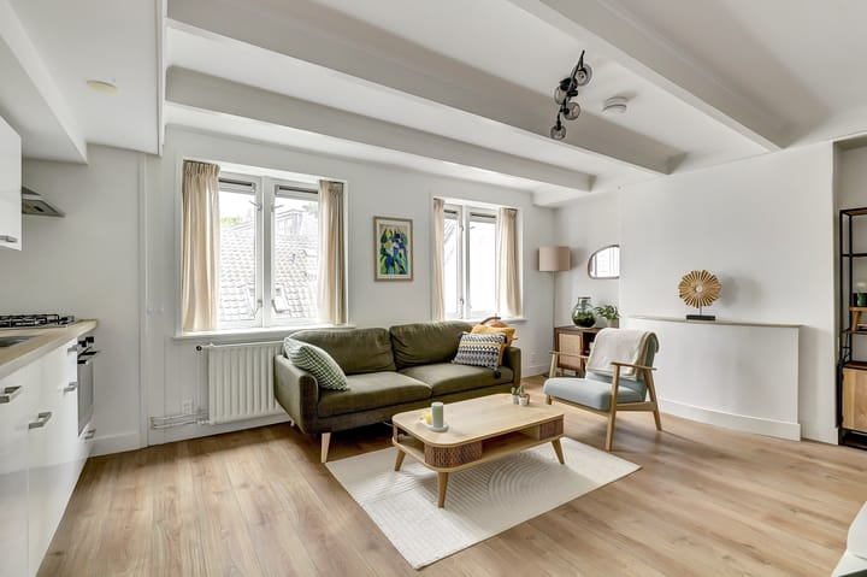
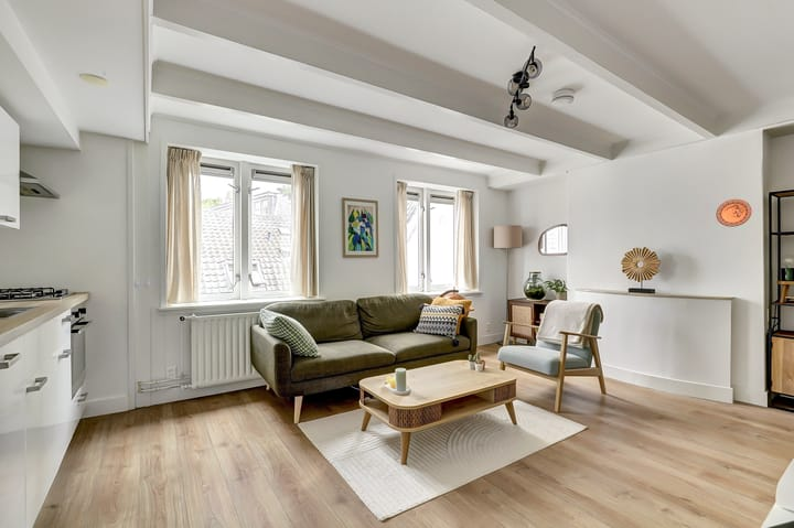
+ decorative plate [716,198,753,228]
